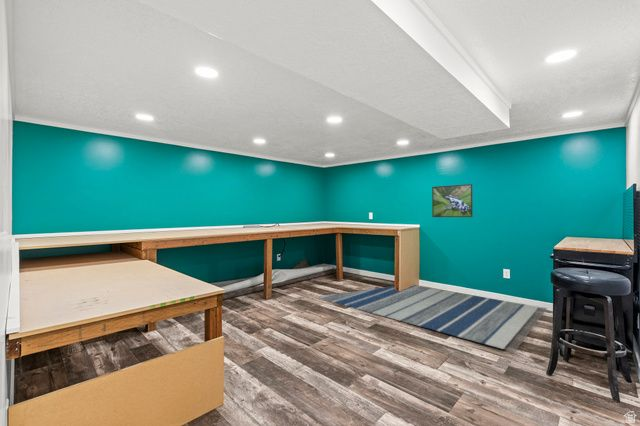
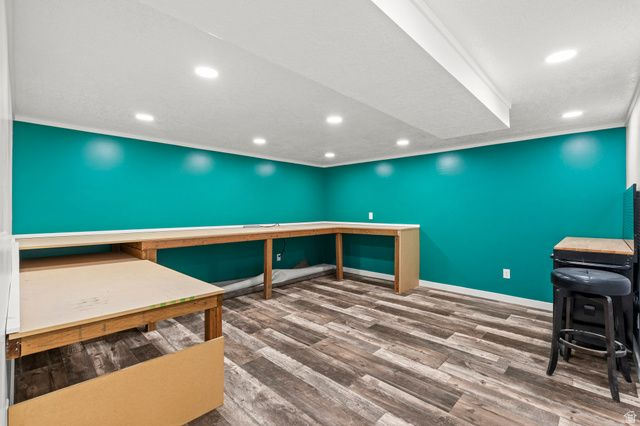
- rug [316,284,548,353]
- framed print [431,183,474,218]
